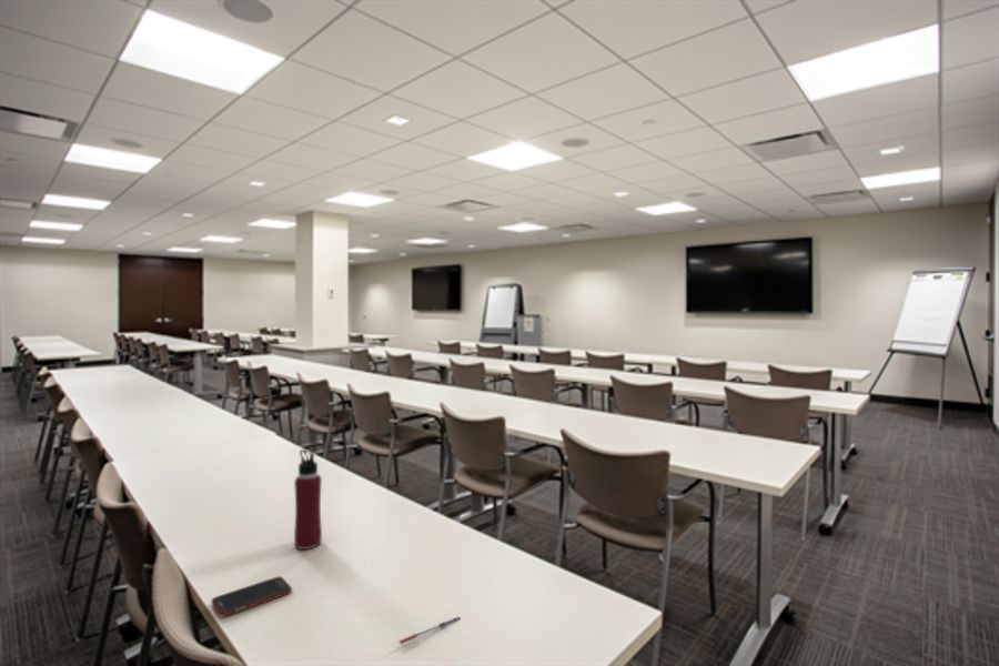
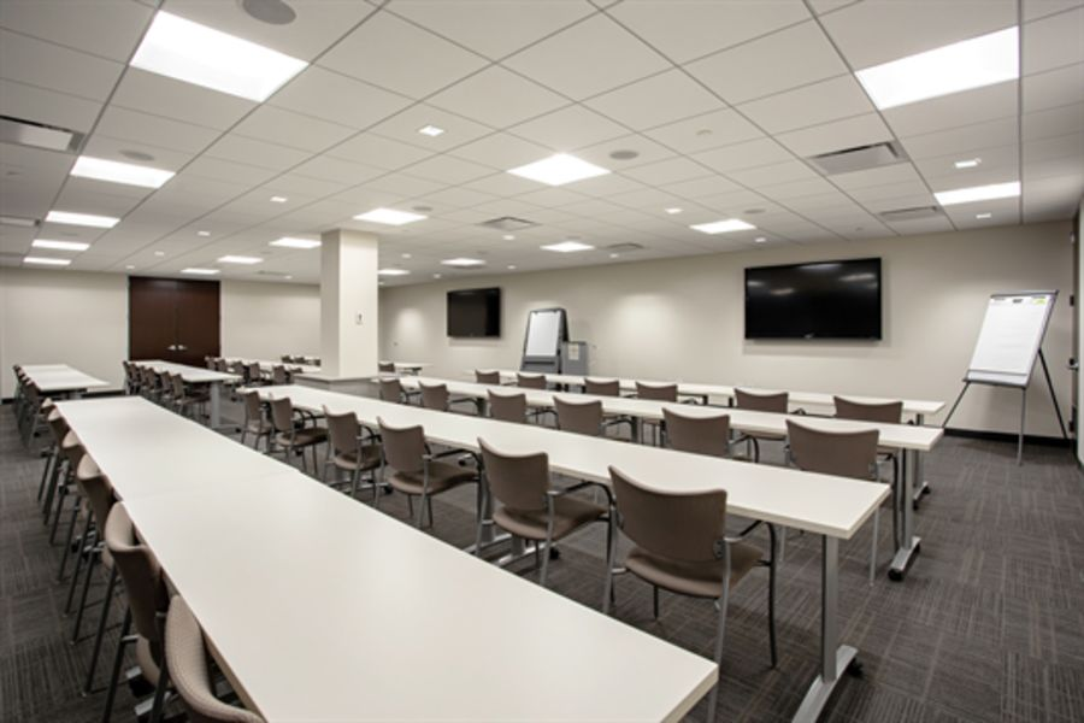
- pen [397,616,462,645]
- water bottle [293,448,323,551]
- cell phone [211,575,293,618]
